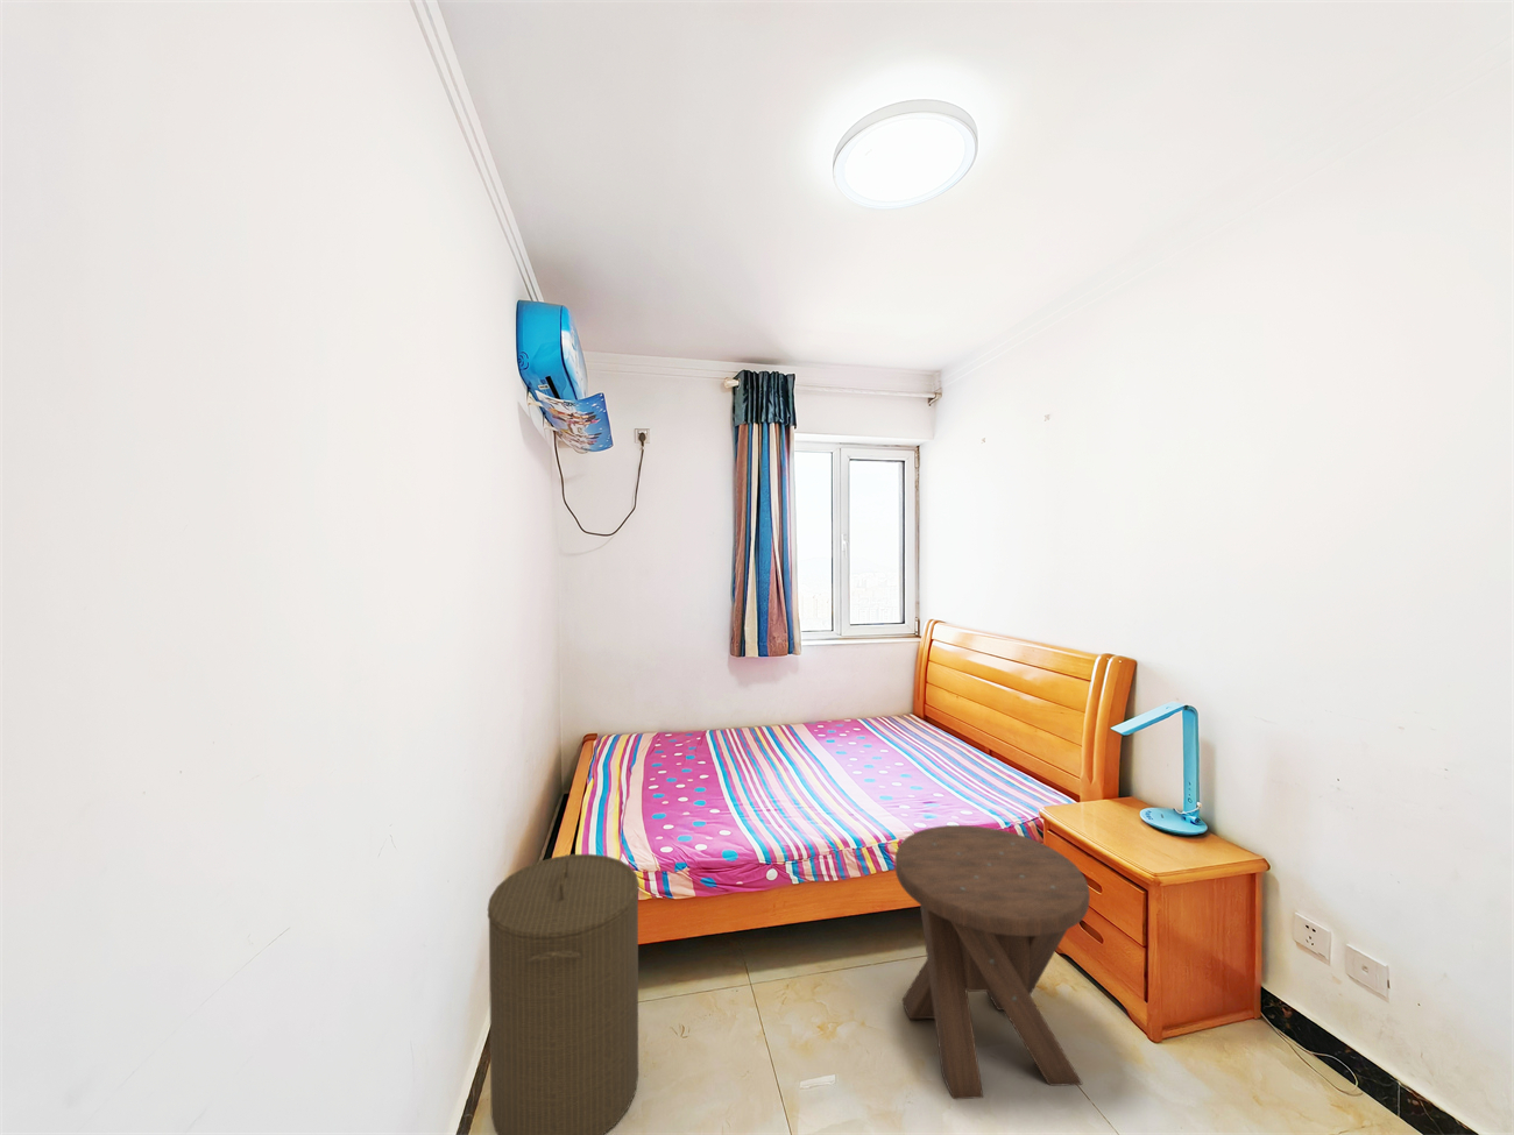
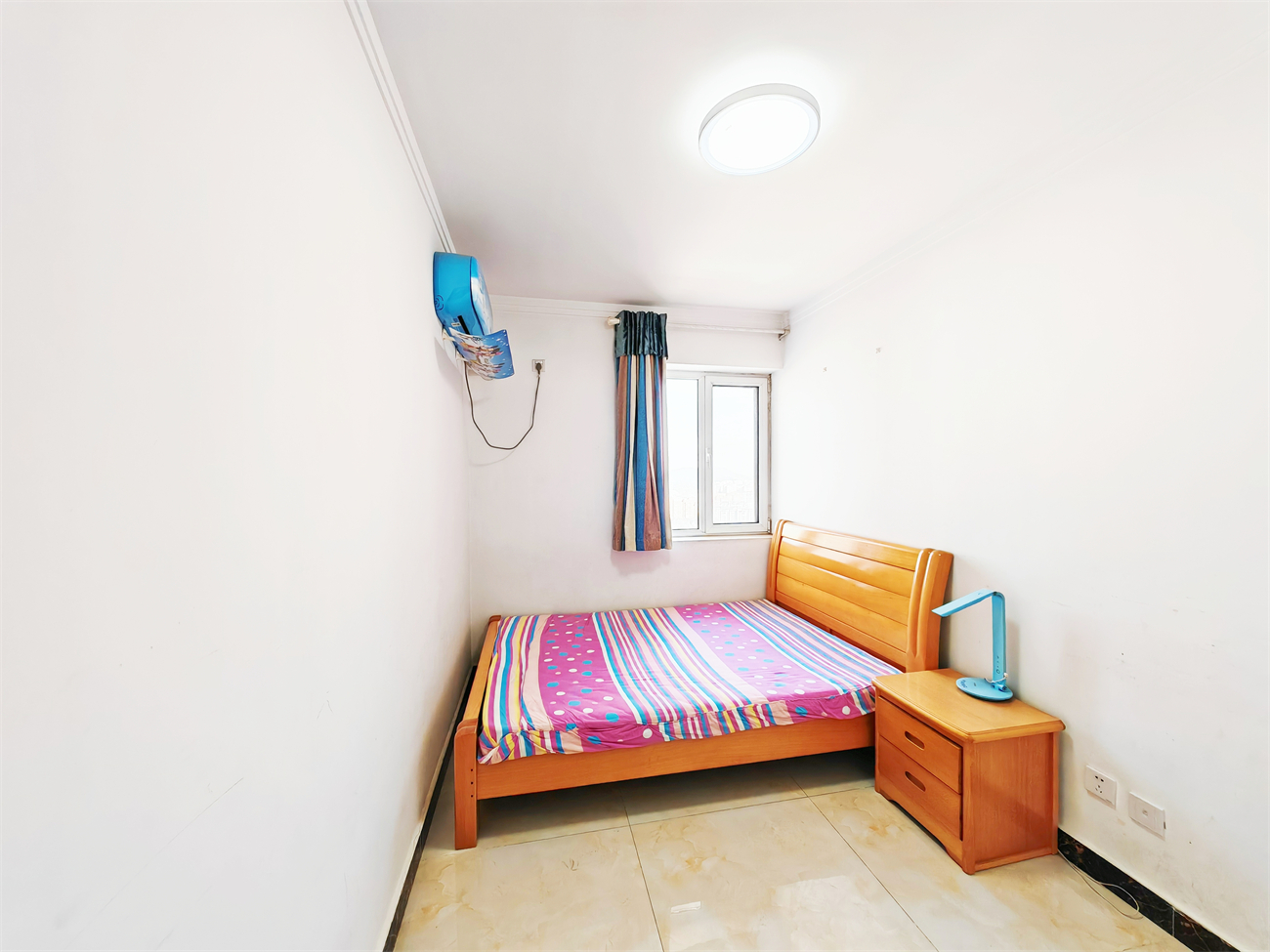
- music stool [894,824,1091,1100]
- laundry hamper [486,854,640,1135]
